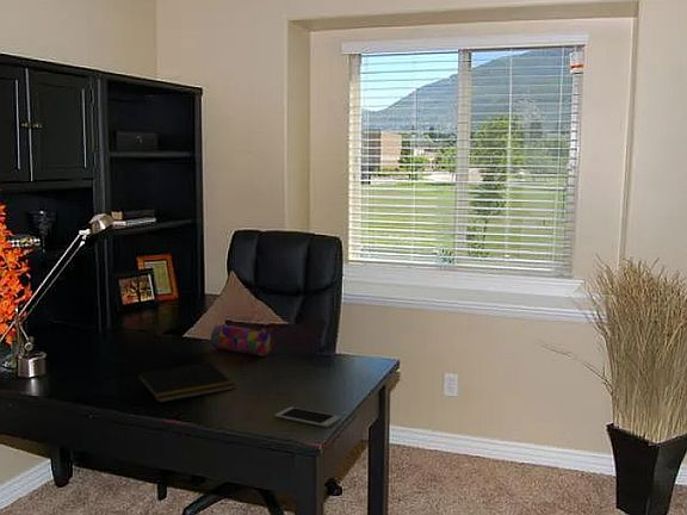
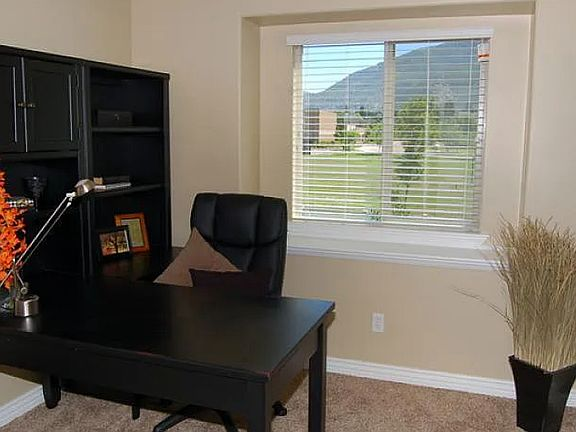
- cell phone [274,407,342,428]
- pencil case [210,323,277,356]
- notepad [135,361,236,404]
